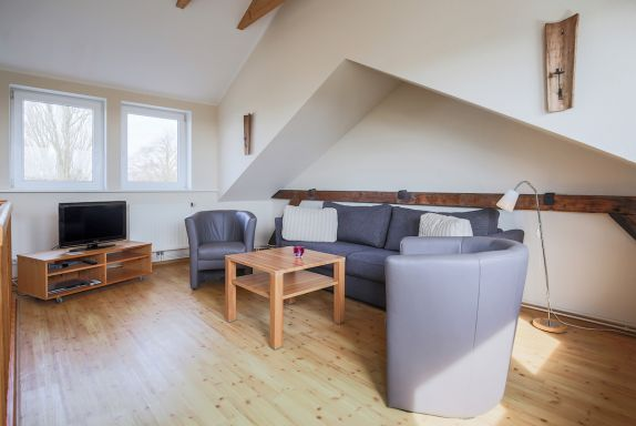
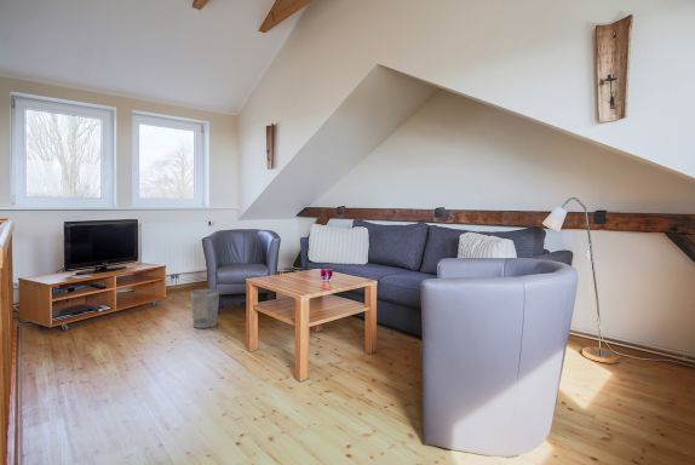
+ wastebasket [189,288,220,329]
